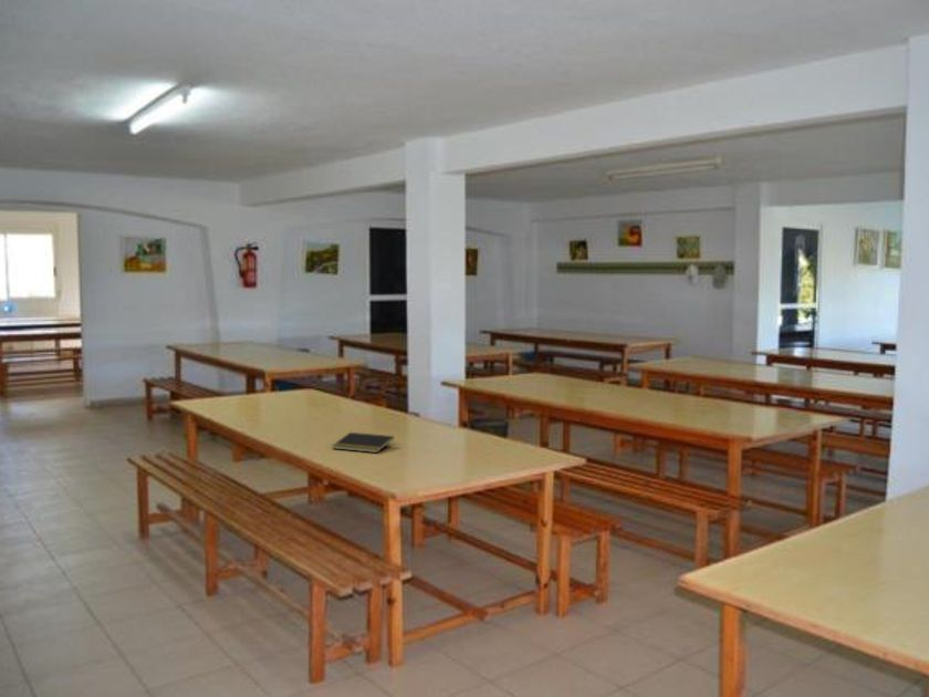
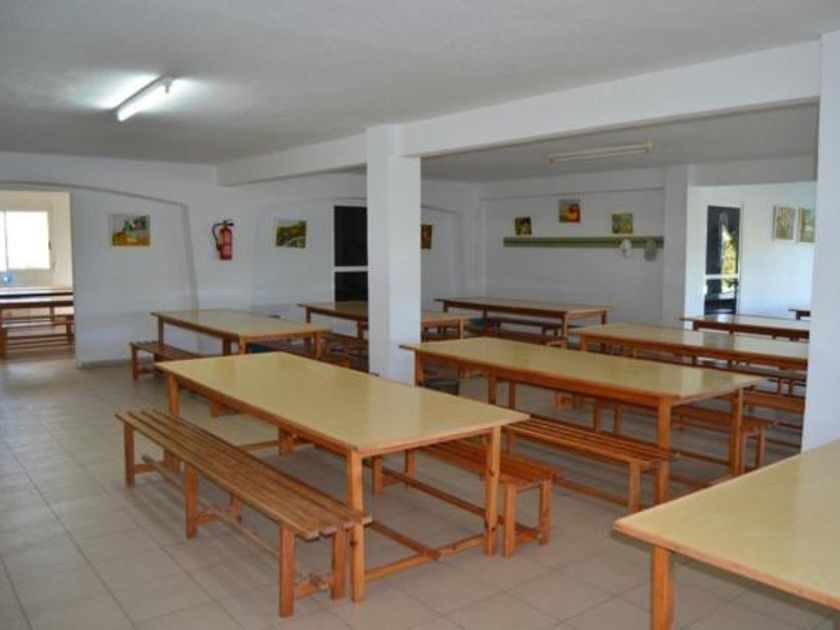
- notepad [331,431,395,454]
